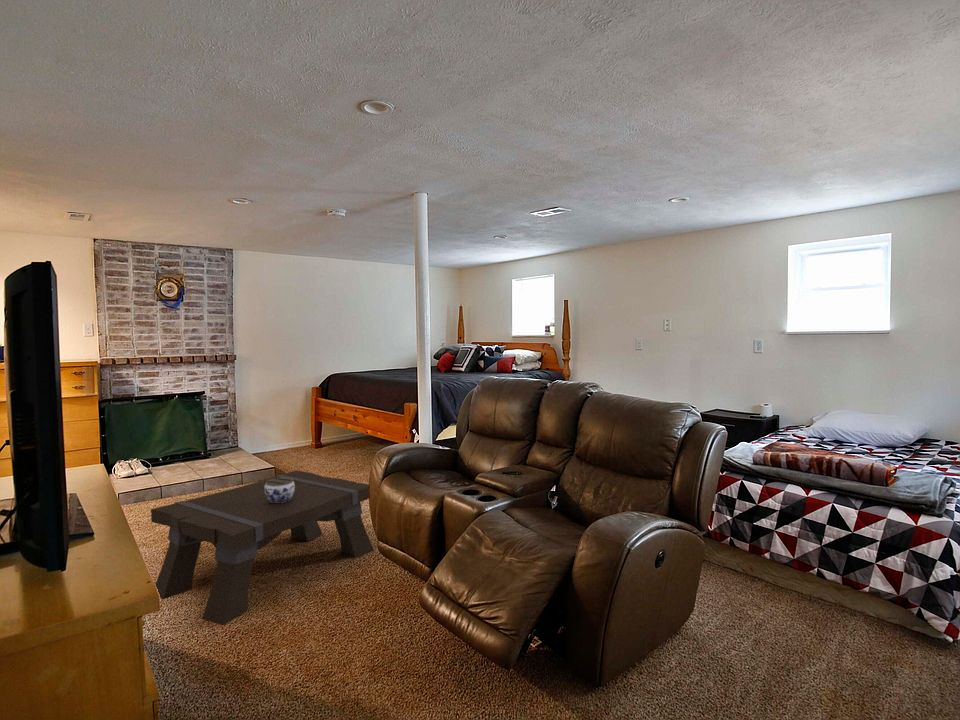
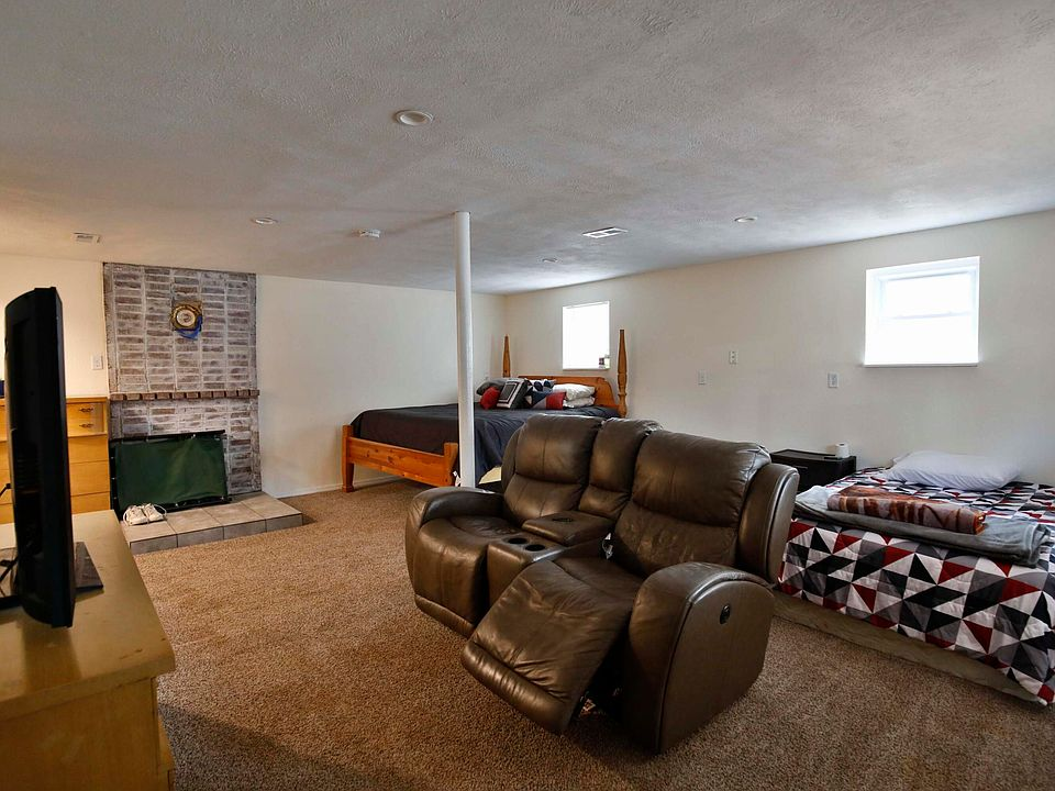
- jar [265,478,295,503]
- coffee table [150,469,375,626]
